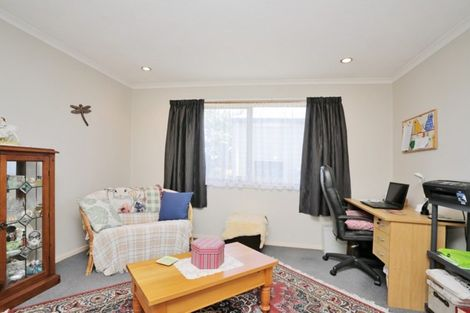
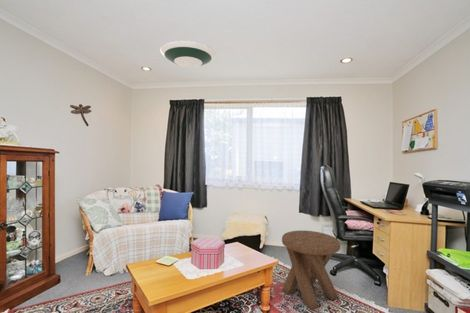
+ music stool [281,230,341,311]
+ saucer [159,39,217,69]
